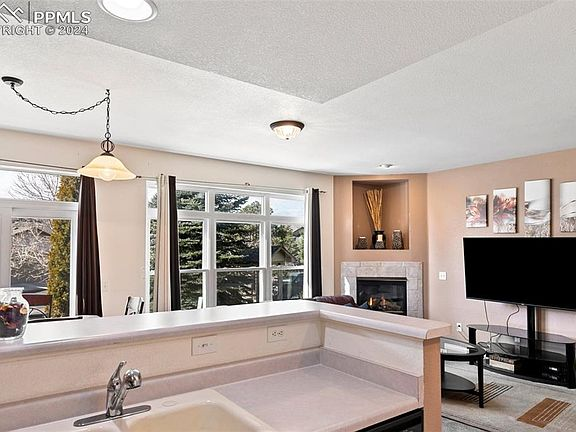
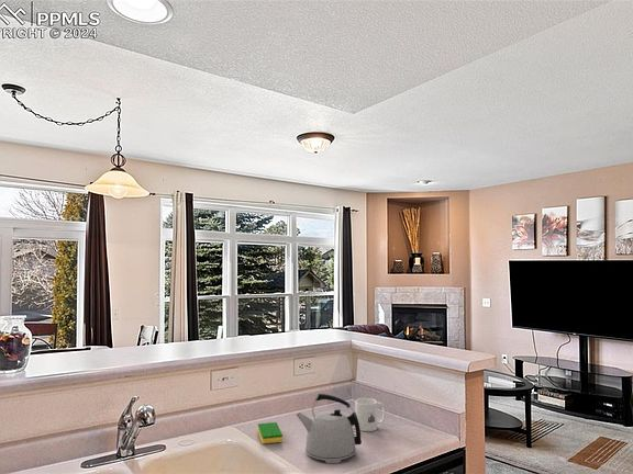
+ dish sponge [257,421,284,444]
+ mug [354,397,387,432]
+ kettle [295,393,363,464]
